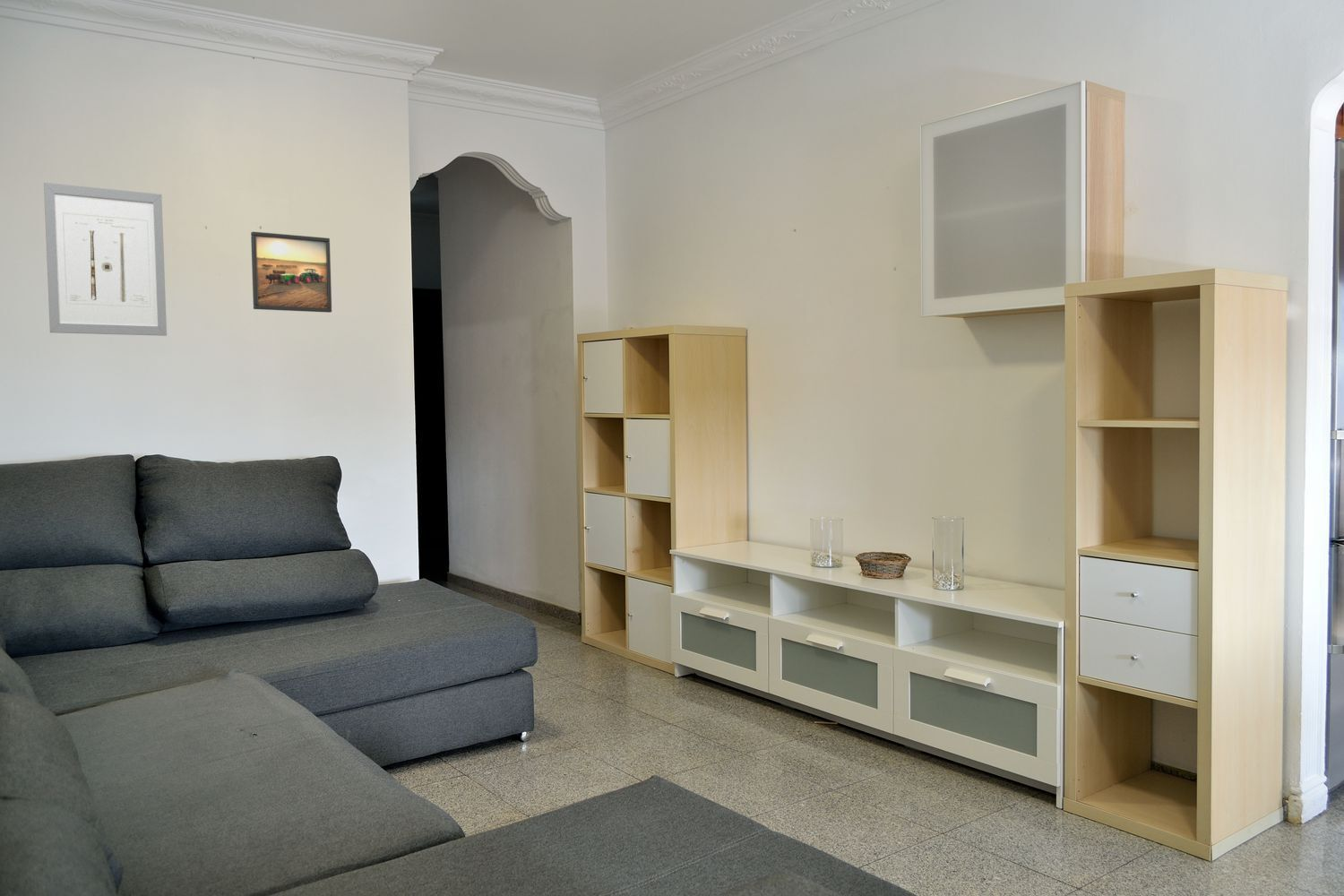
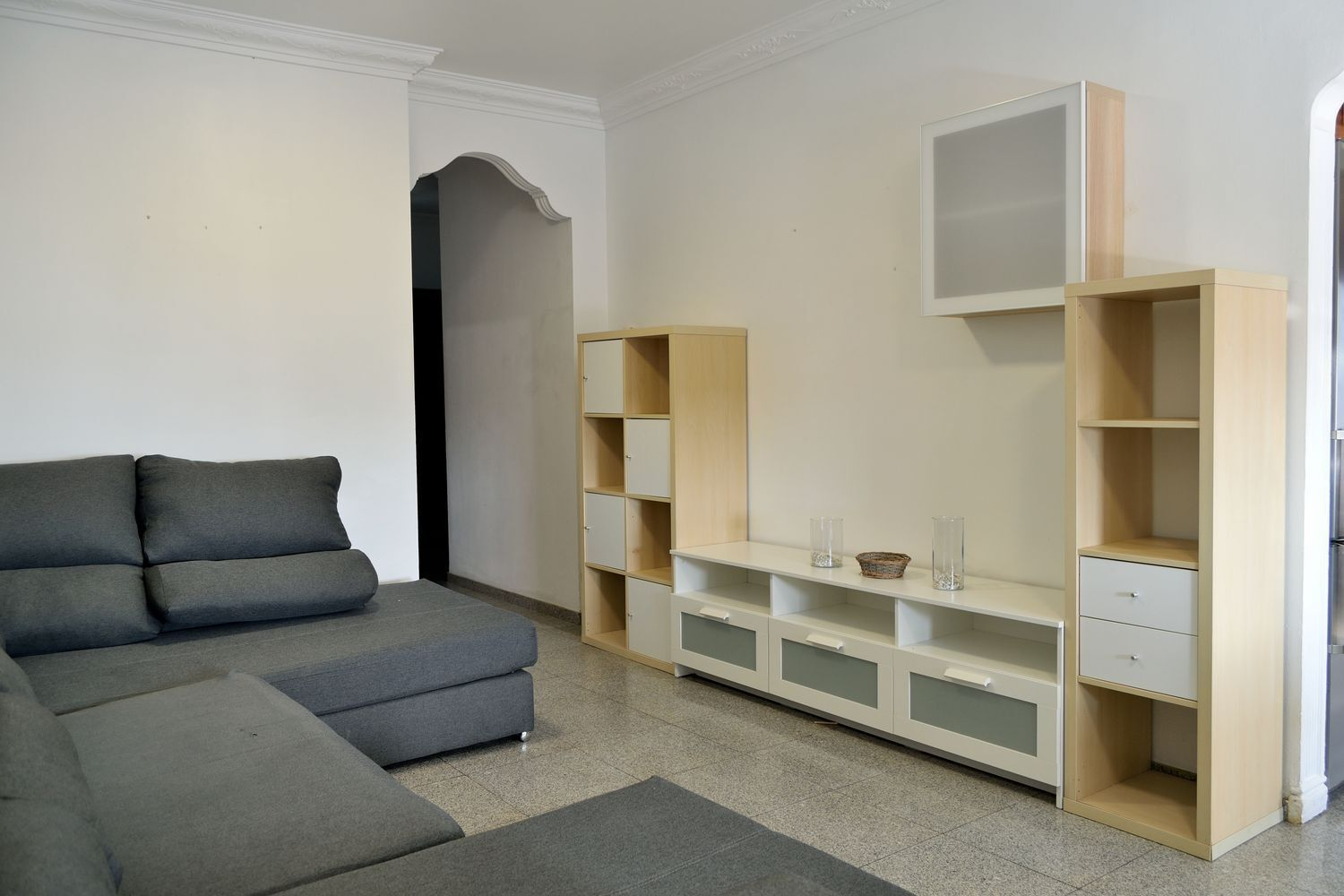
- wall art [43,182,168,337]
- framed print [250,231,332,314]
